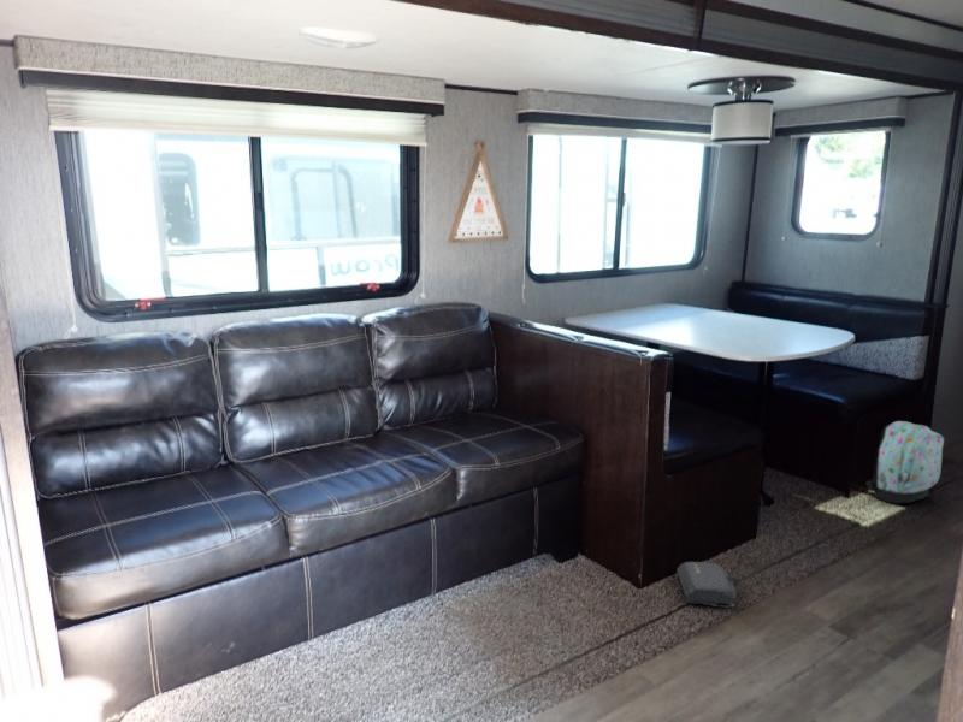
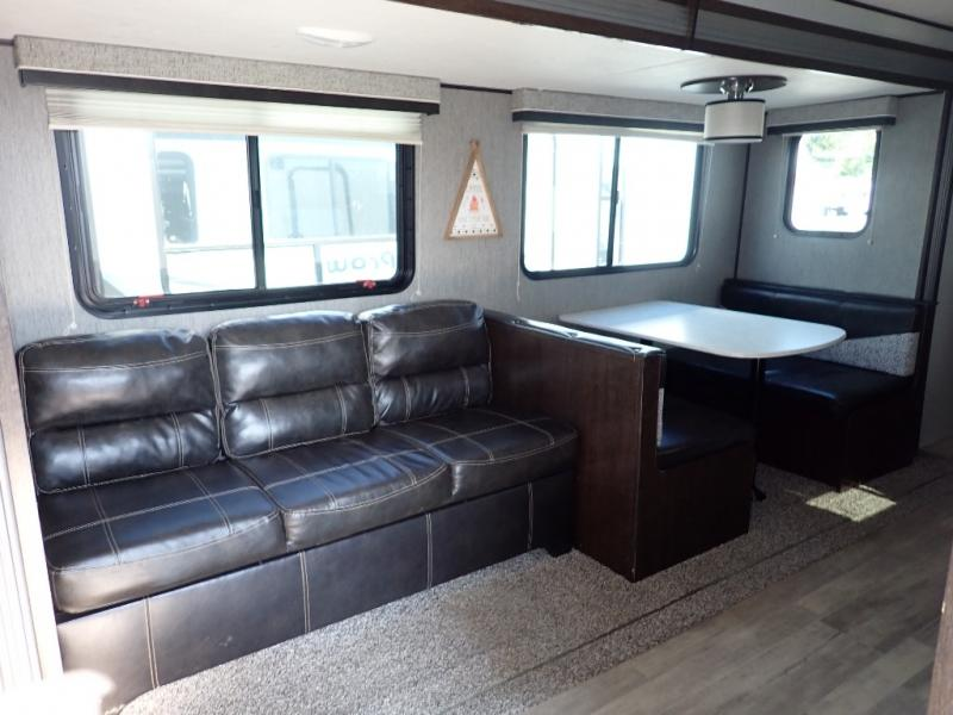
- backpack [864,420,945,504]
- bag [677,561,738,608]
